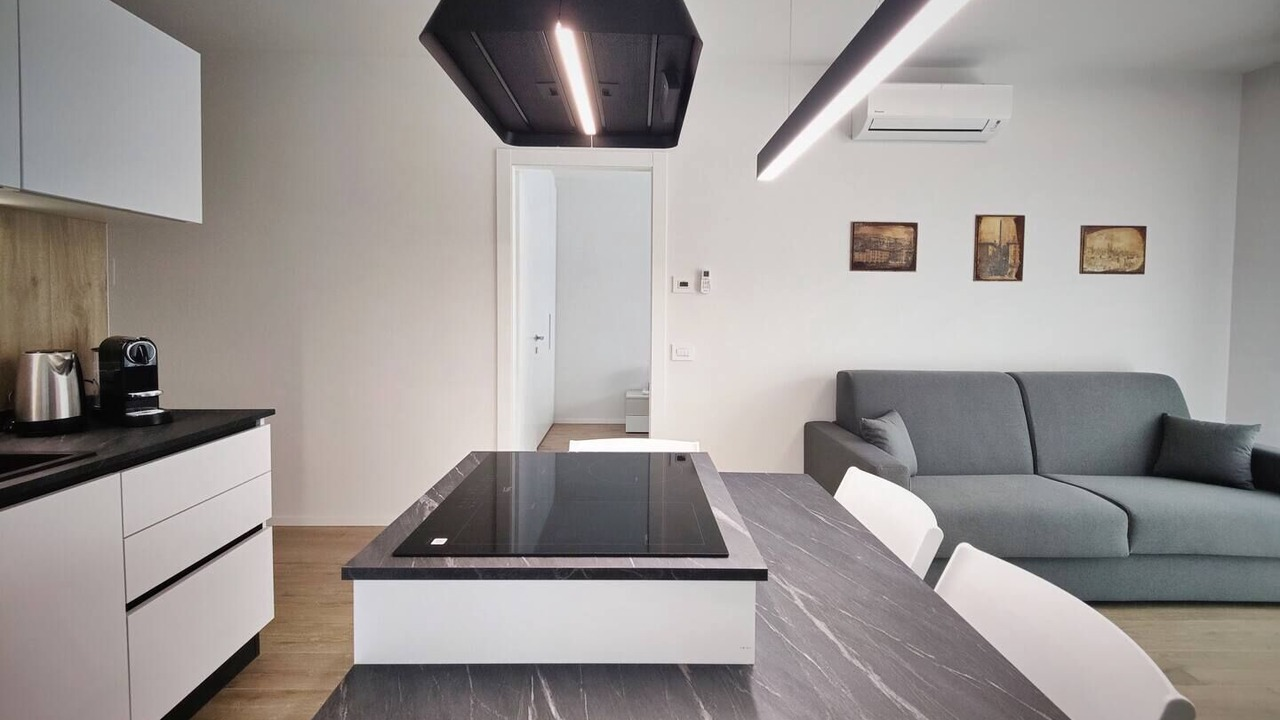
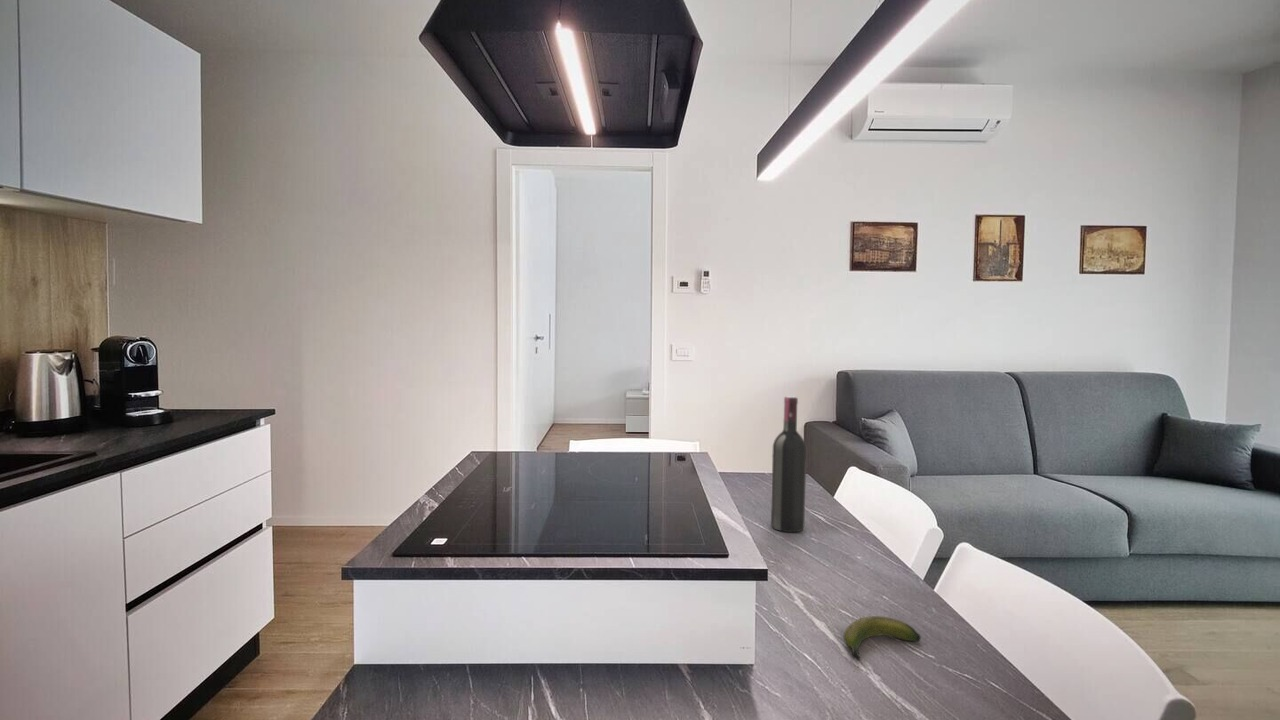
+ wine bottle [770,395,807,533]
+ banana [843,615,922,662]
